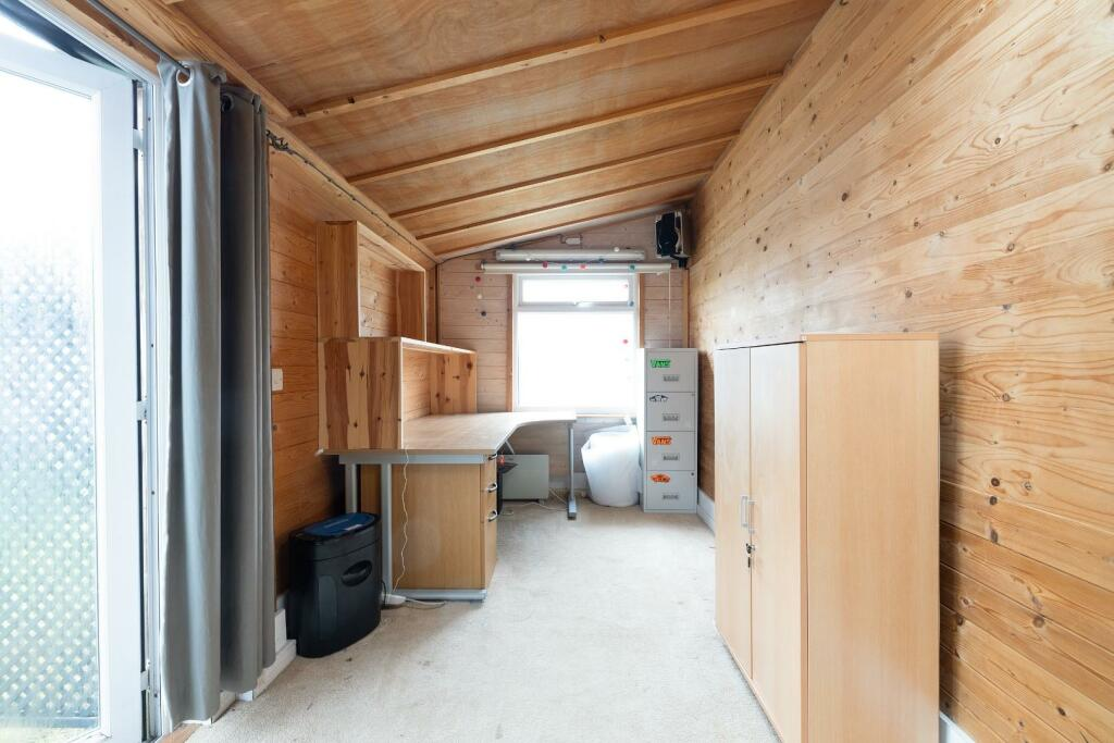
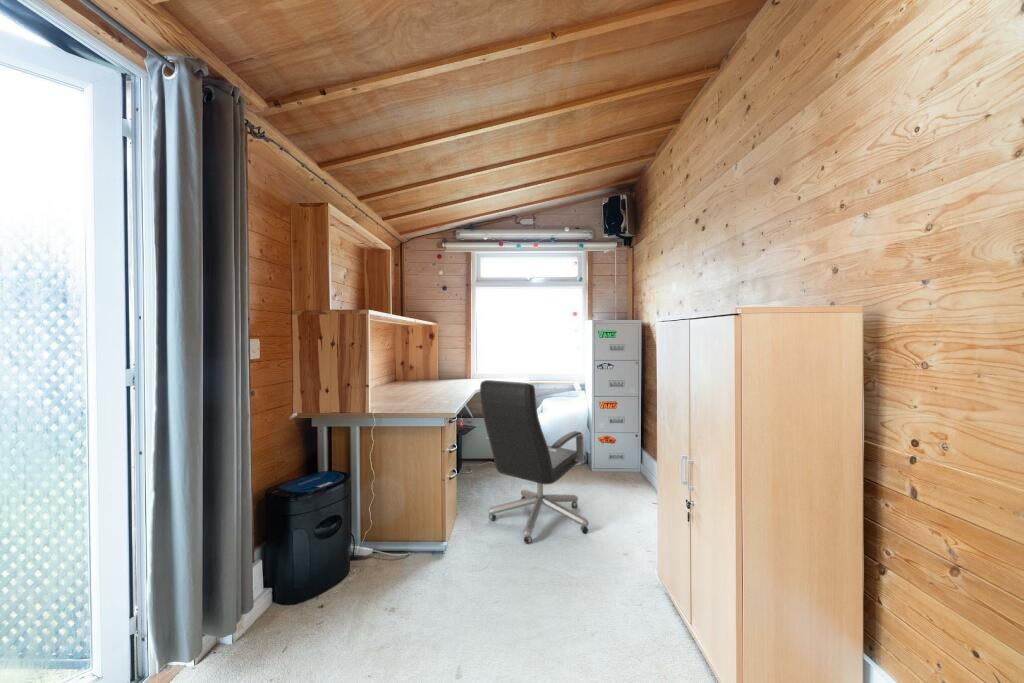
+ office chair [479,379,590,544]
